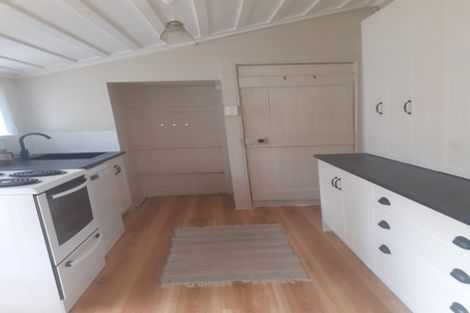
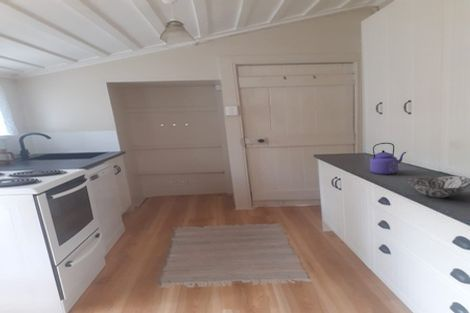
+ decorative bowl [406,175,470,199]
+ kettle [369,142,407,176]
